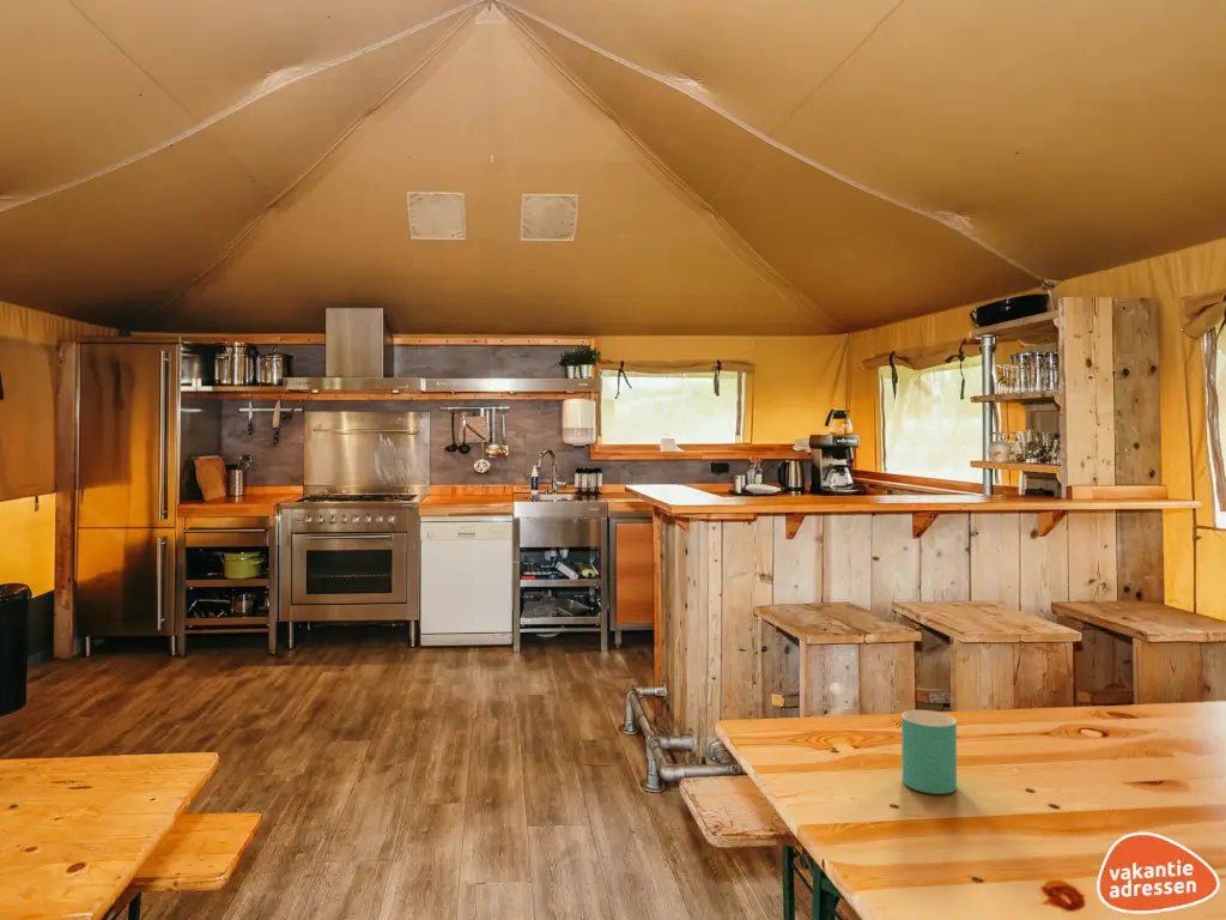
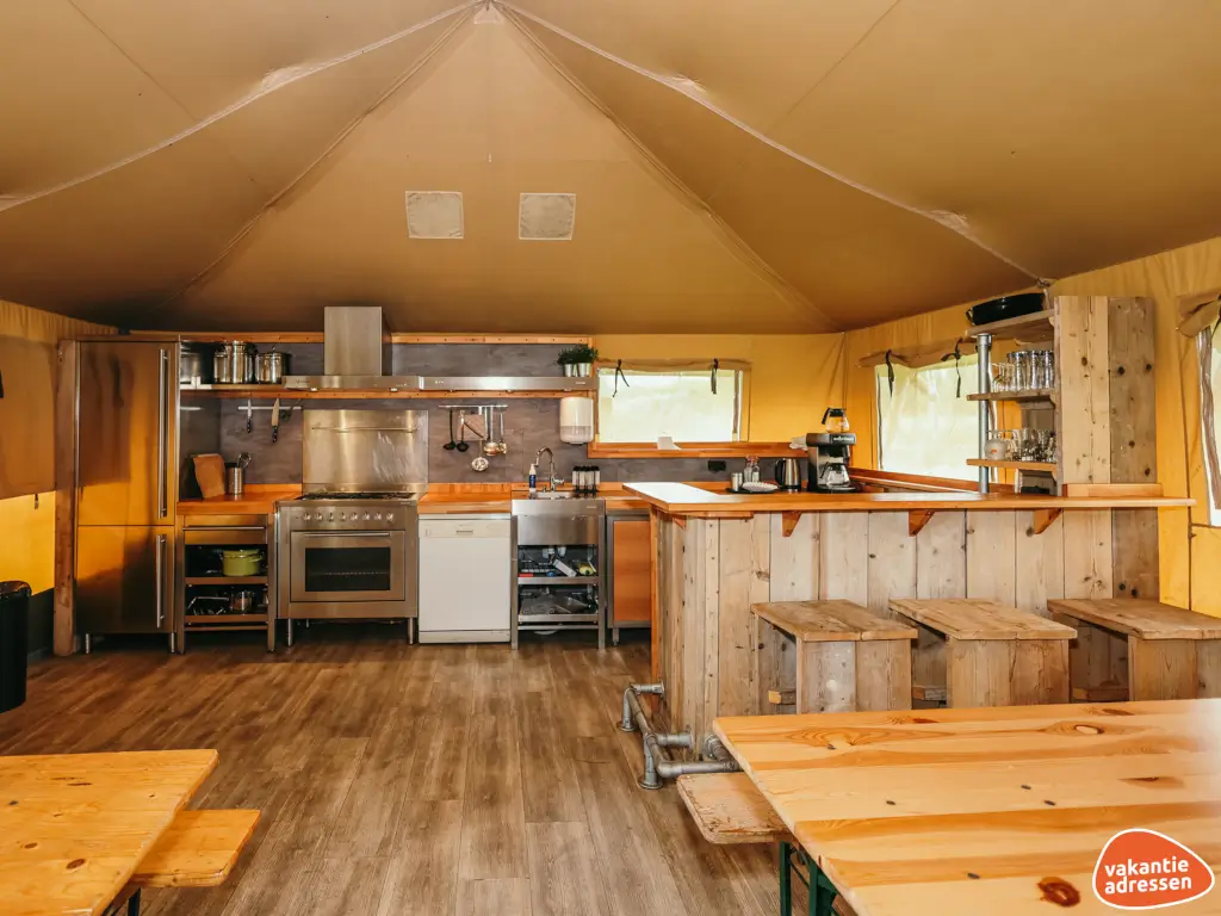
- cup [900,709,958,795]
